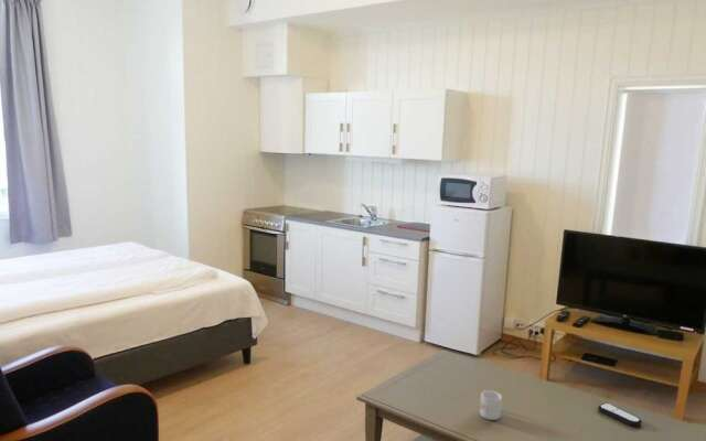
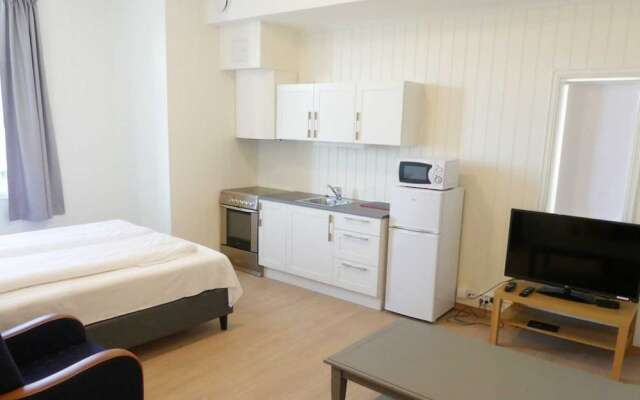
- remote control [597,402,643,427]
- mug [479,389,503,421]
